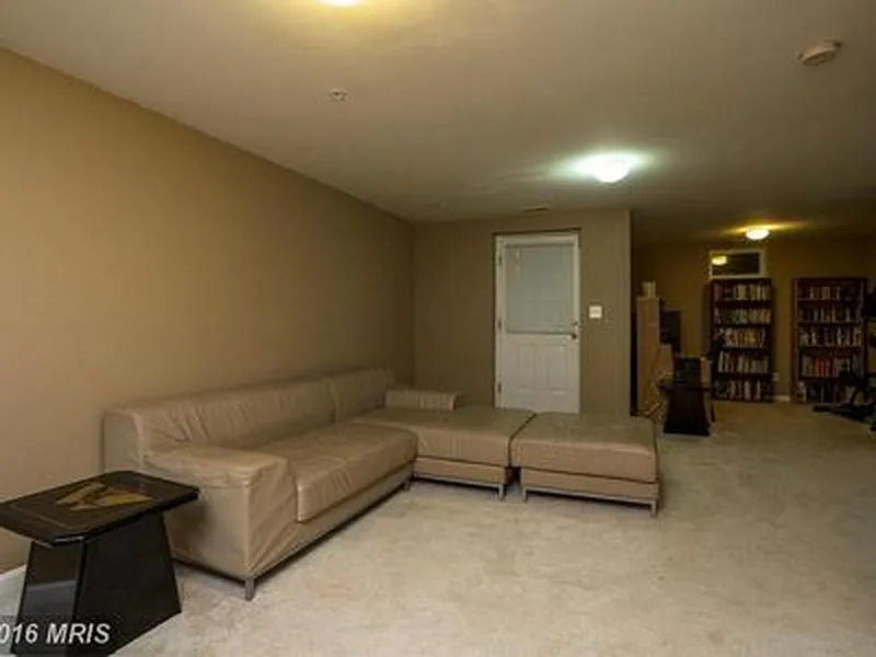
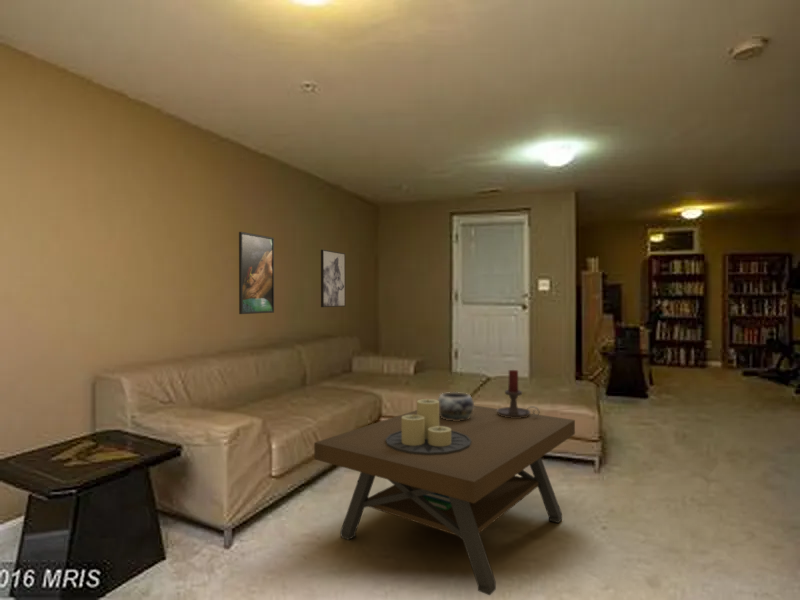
+ candle holder [497,369,540,418]
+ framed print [238,231,275,315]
+ wall art [320,249,346,308]
+ decorative bowl [437,391,475,421]
+ coffee table [313,398,576,596]
